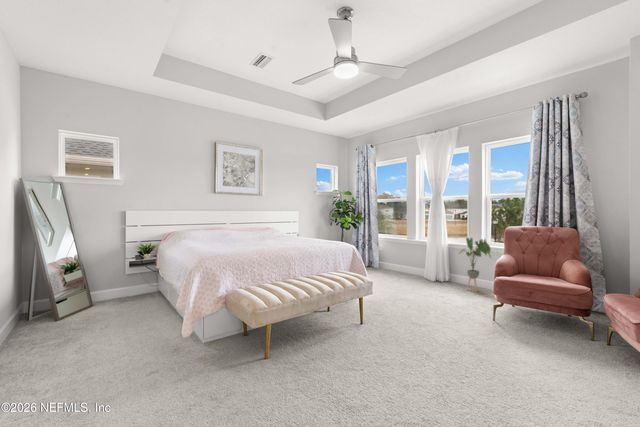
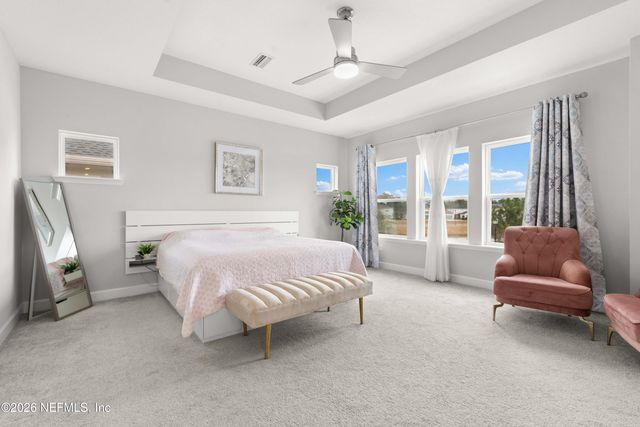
- house plant [456,237,492,293]
